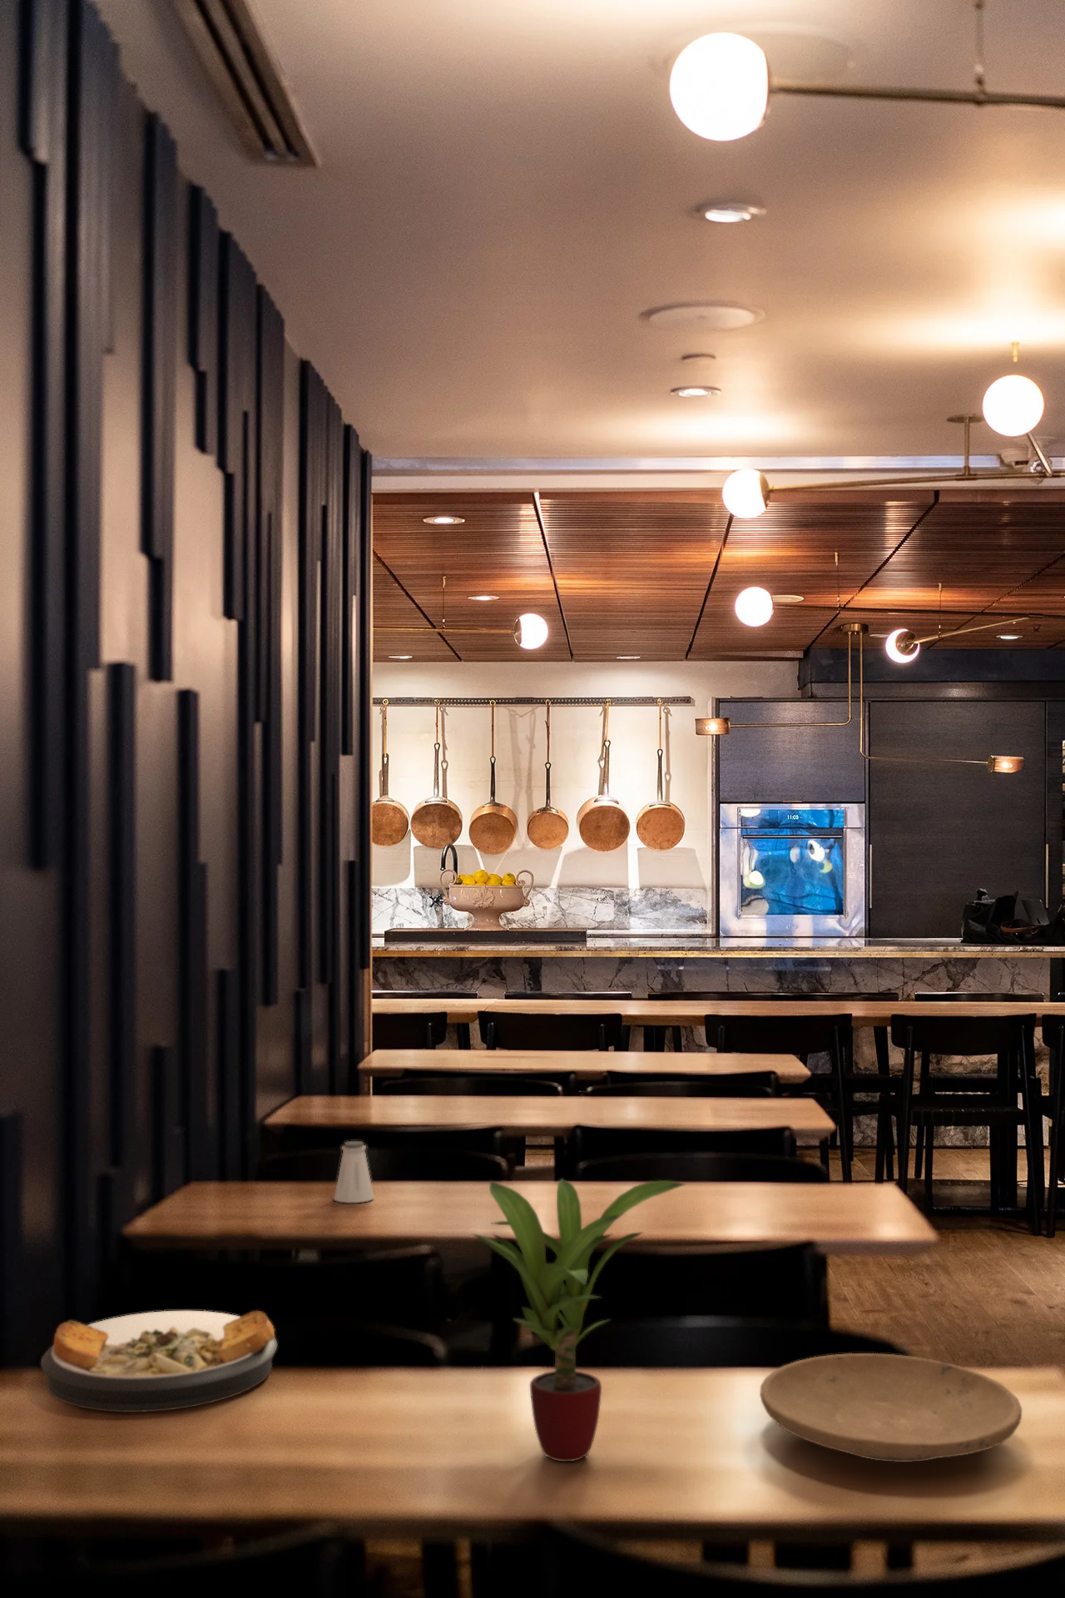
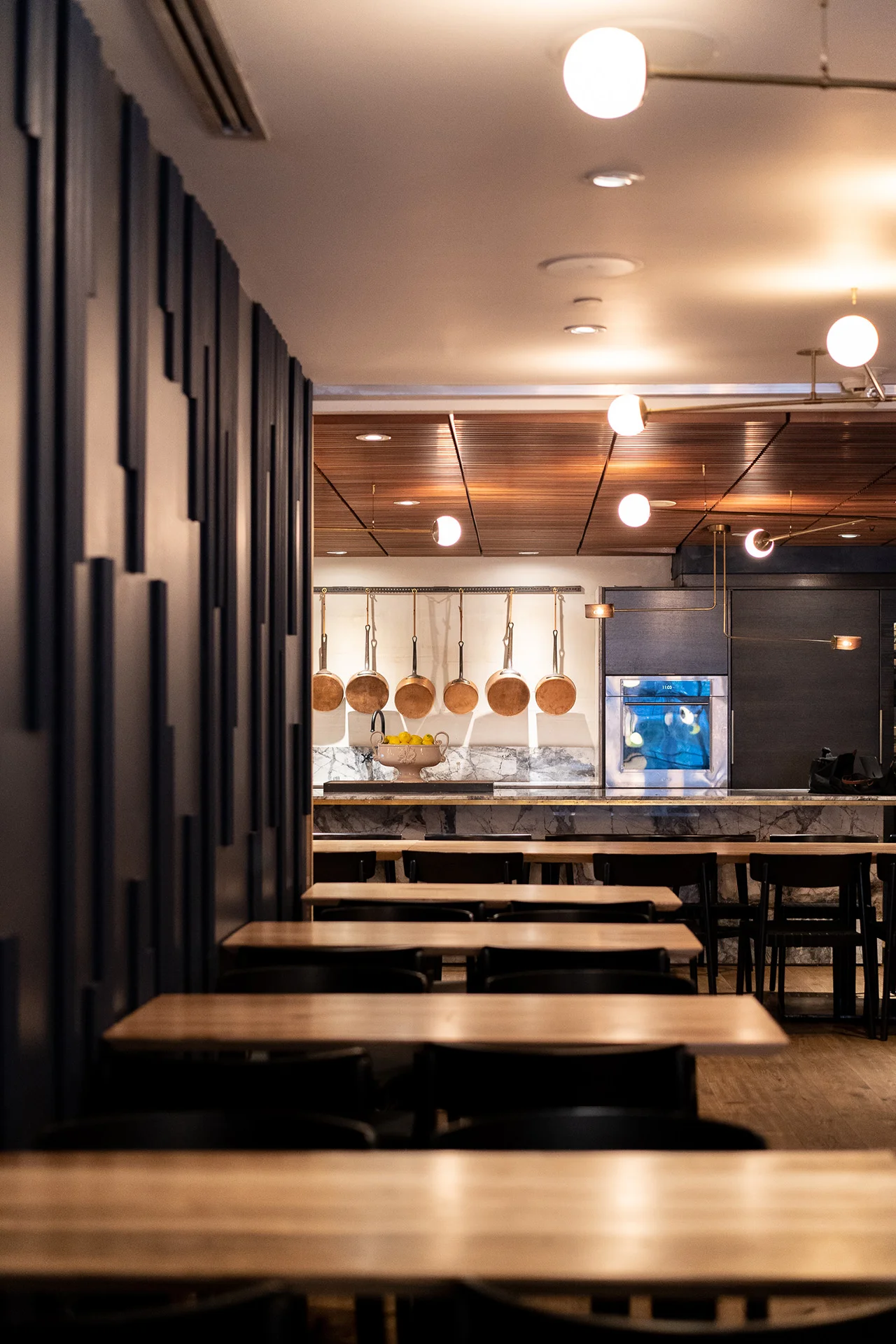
- plate [40,1310,278,1414]
- potted plant [471,1178,687,1462]
- plate [758,1353,1022,1464]
- saltshaker [334,1140,374,1203]
